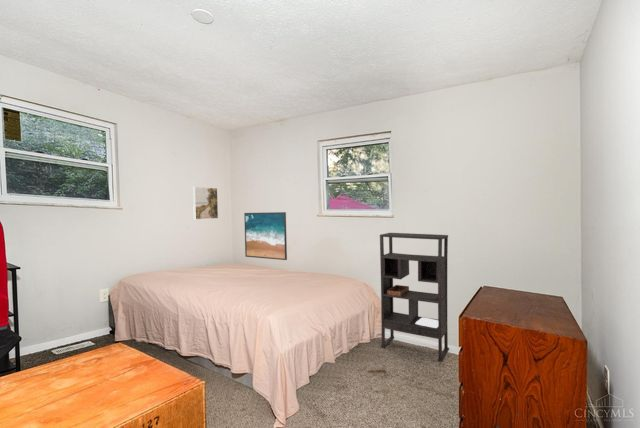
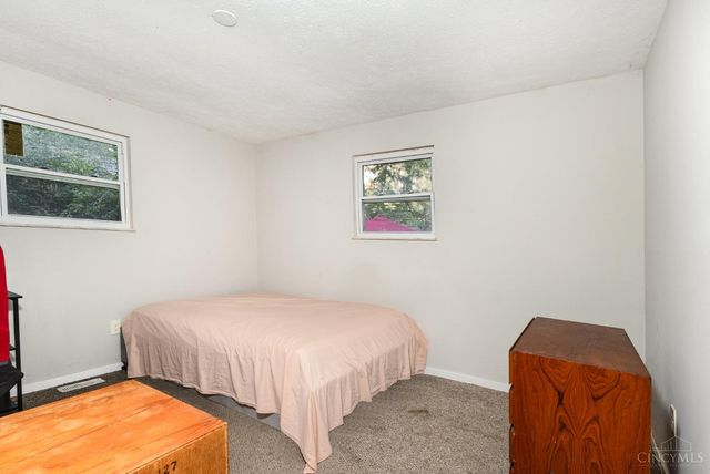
- bookshelf [379,232,450,363]
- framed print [192,186,219,220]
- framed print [243,211,288,261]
